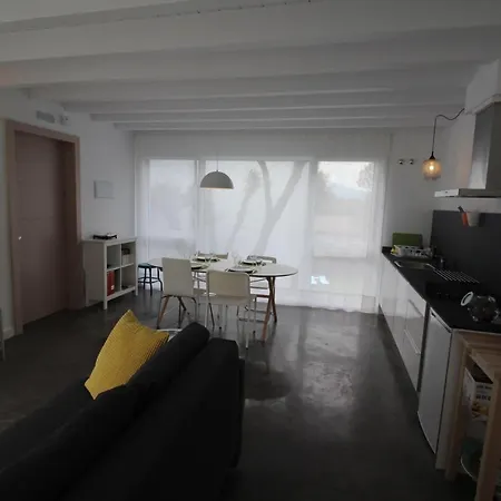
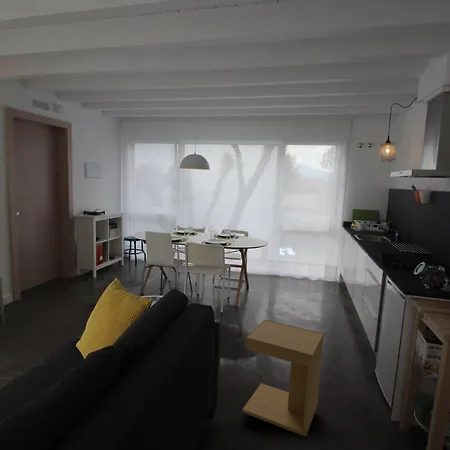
+ side table [241,319,325,437]
